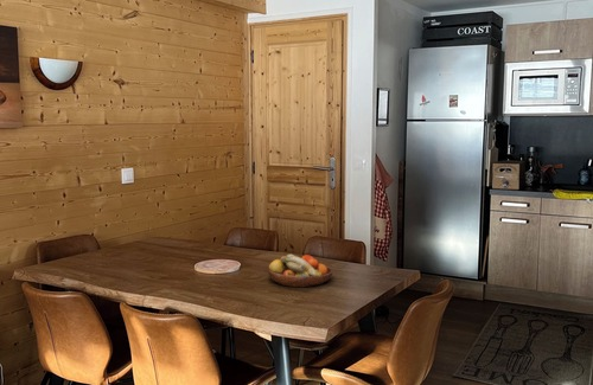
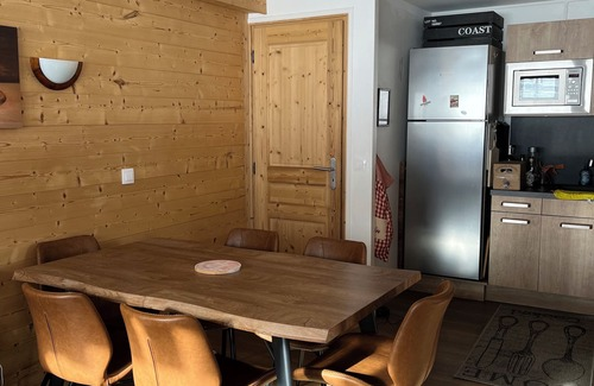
- fruit bowl [267,254,333,288]
